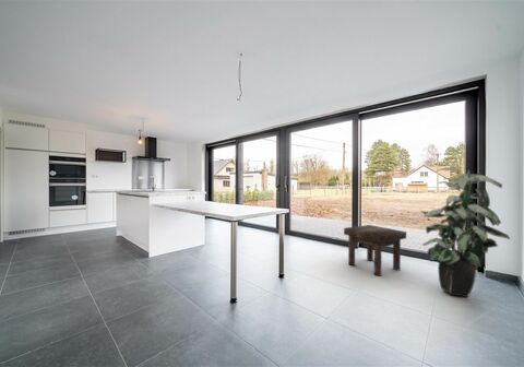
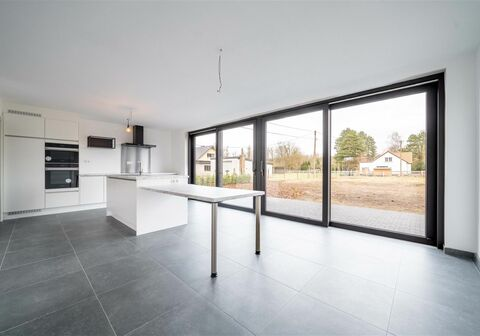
- indoor plant [420,166,511,298]
- stool [343,224,407,277]
